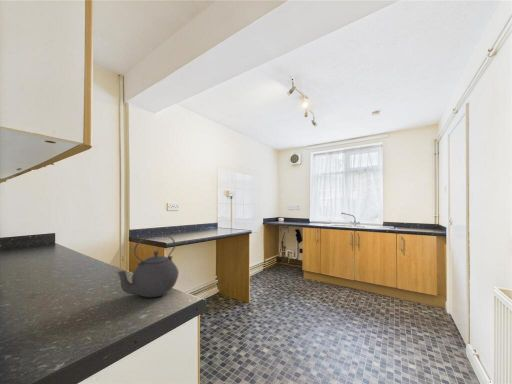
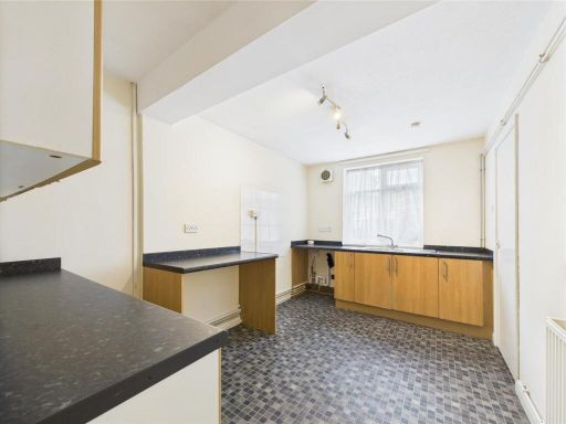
- kettle [116,234,180,299]
